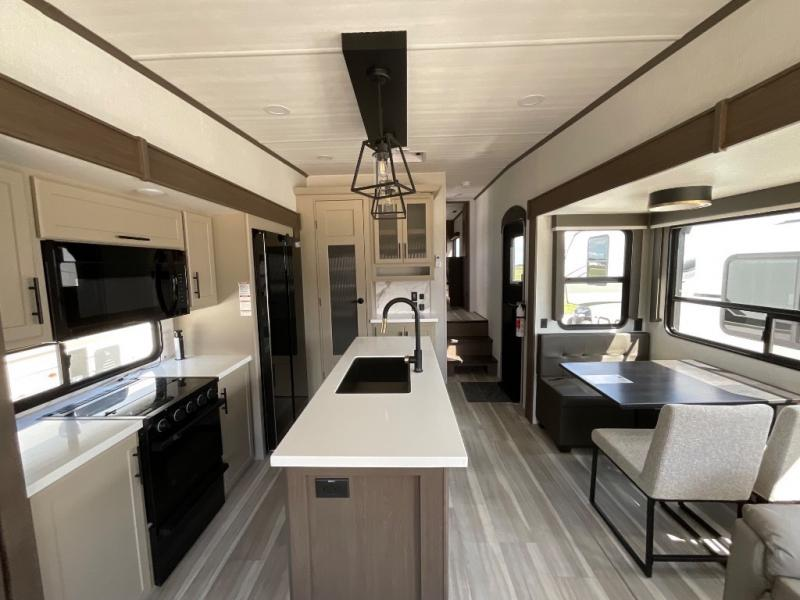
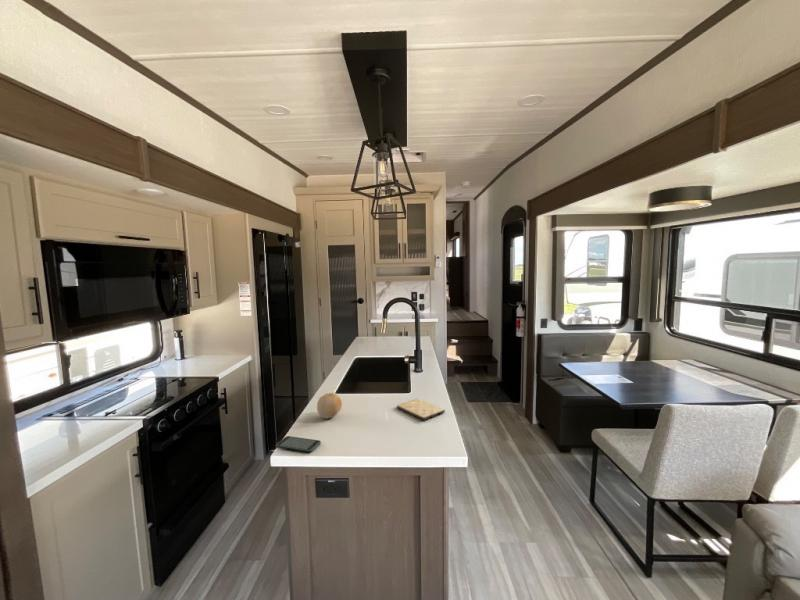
+ fruit [316,392,343,419]
+ cutting board [396,397,446,421]
+ smartphone [275,435,322,453]
